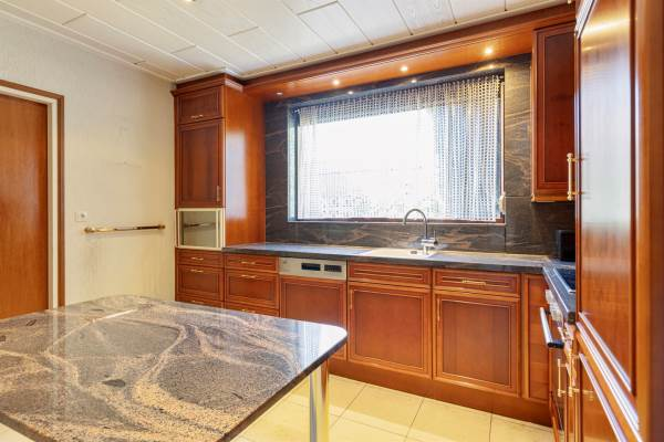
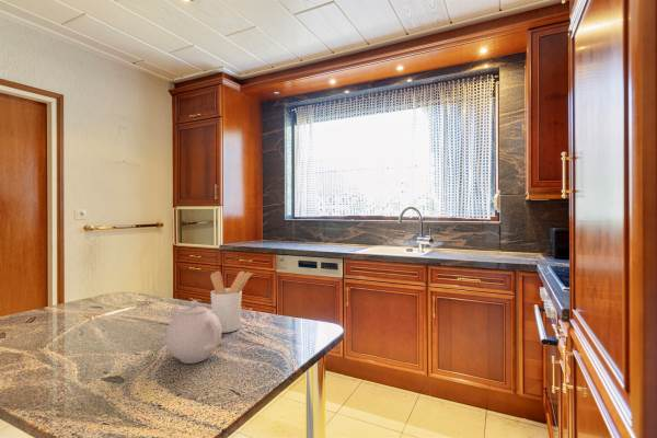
+ teapot [164,299,222,365]
+ utensil holder [209,270,253,334]
